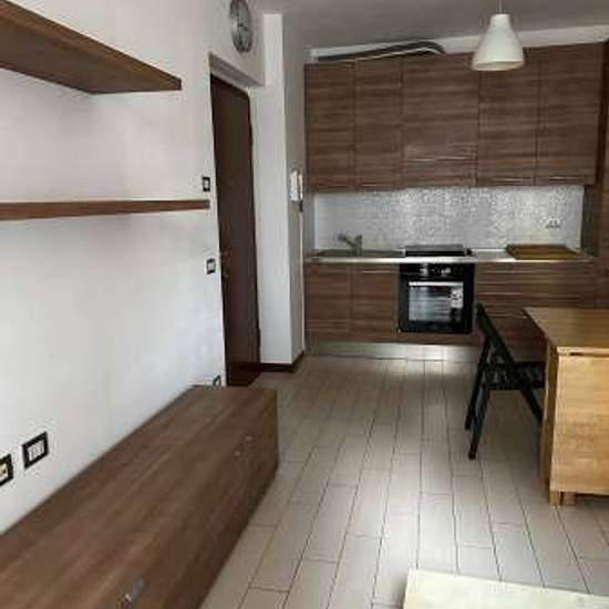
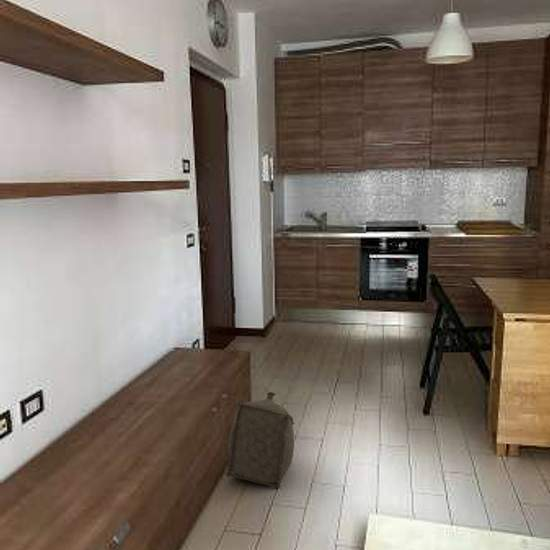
+ backpack [225,391,296,489]
